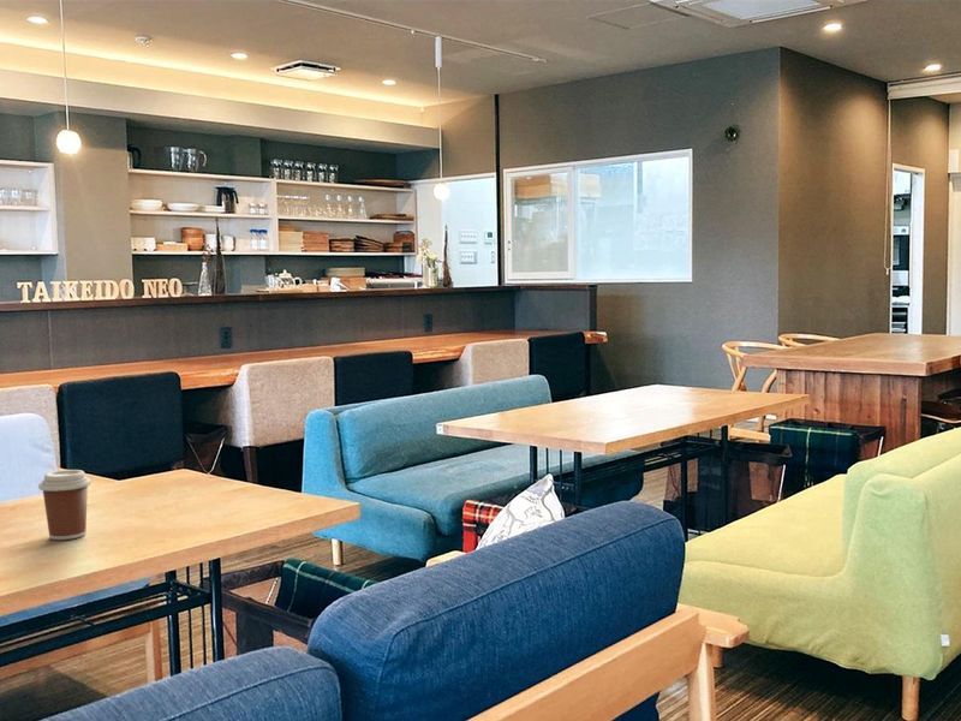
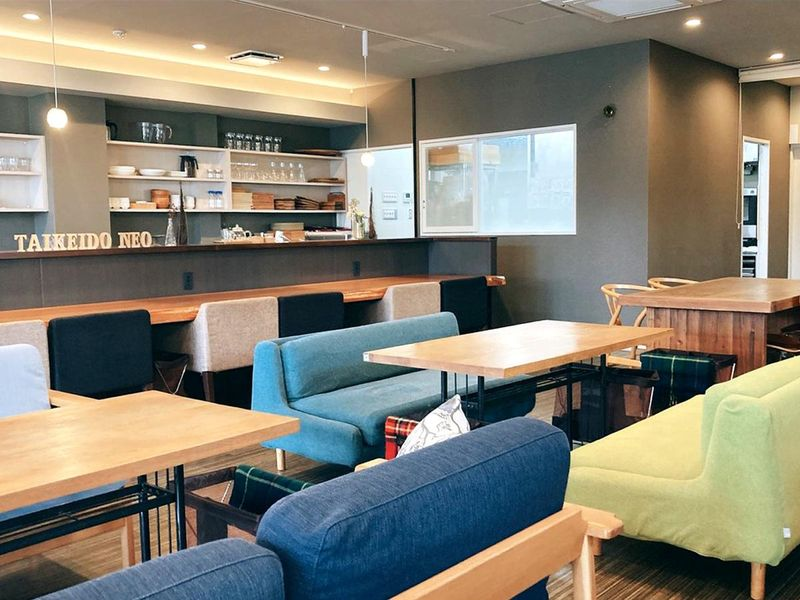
- coffee cup [37,469,92,541]
